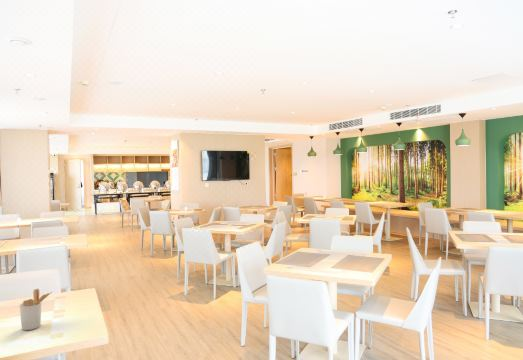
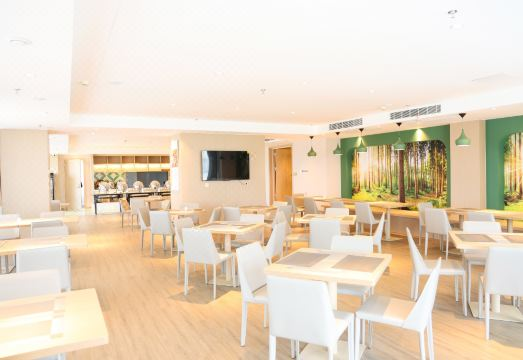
- utensil holder [19,288,53,331]
